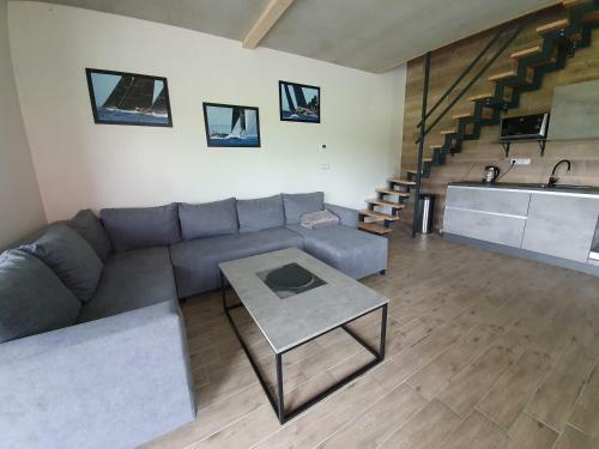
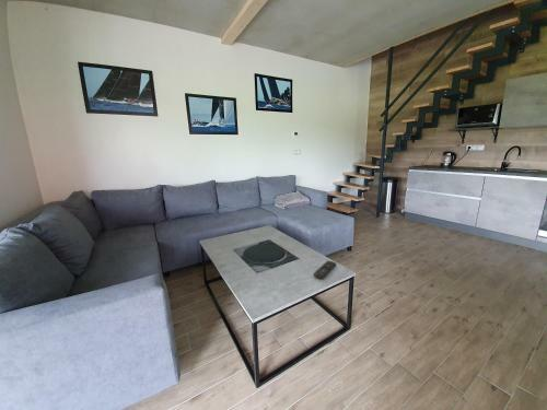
+ remote control [313,260,337,280]
